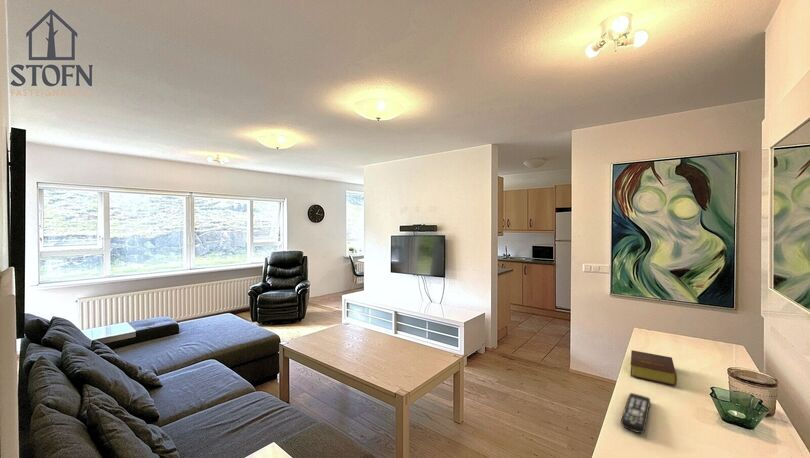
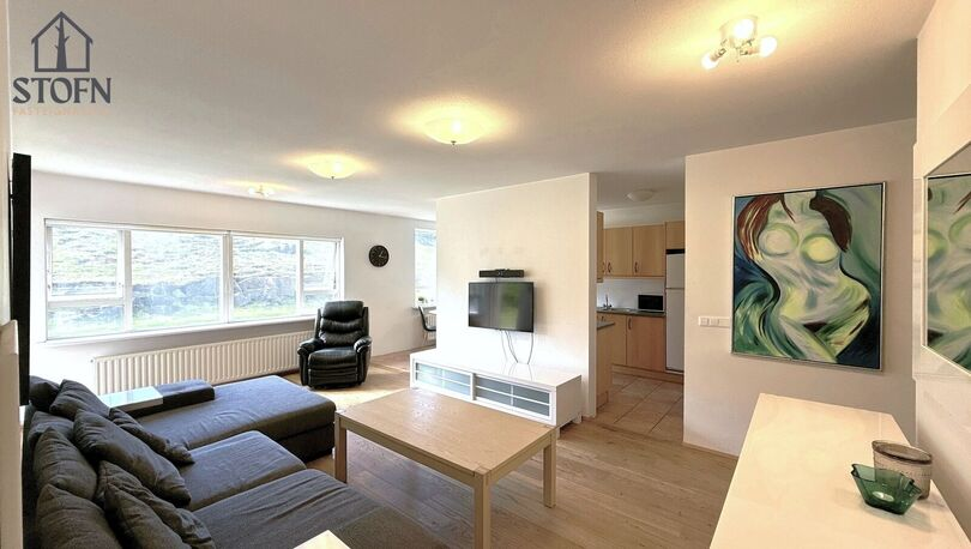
- bible [630,349,678,386]
- remote control [620,392,651,434]
